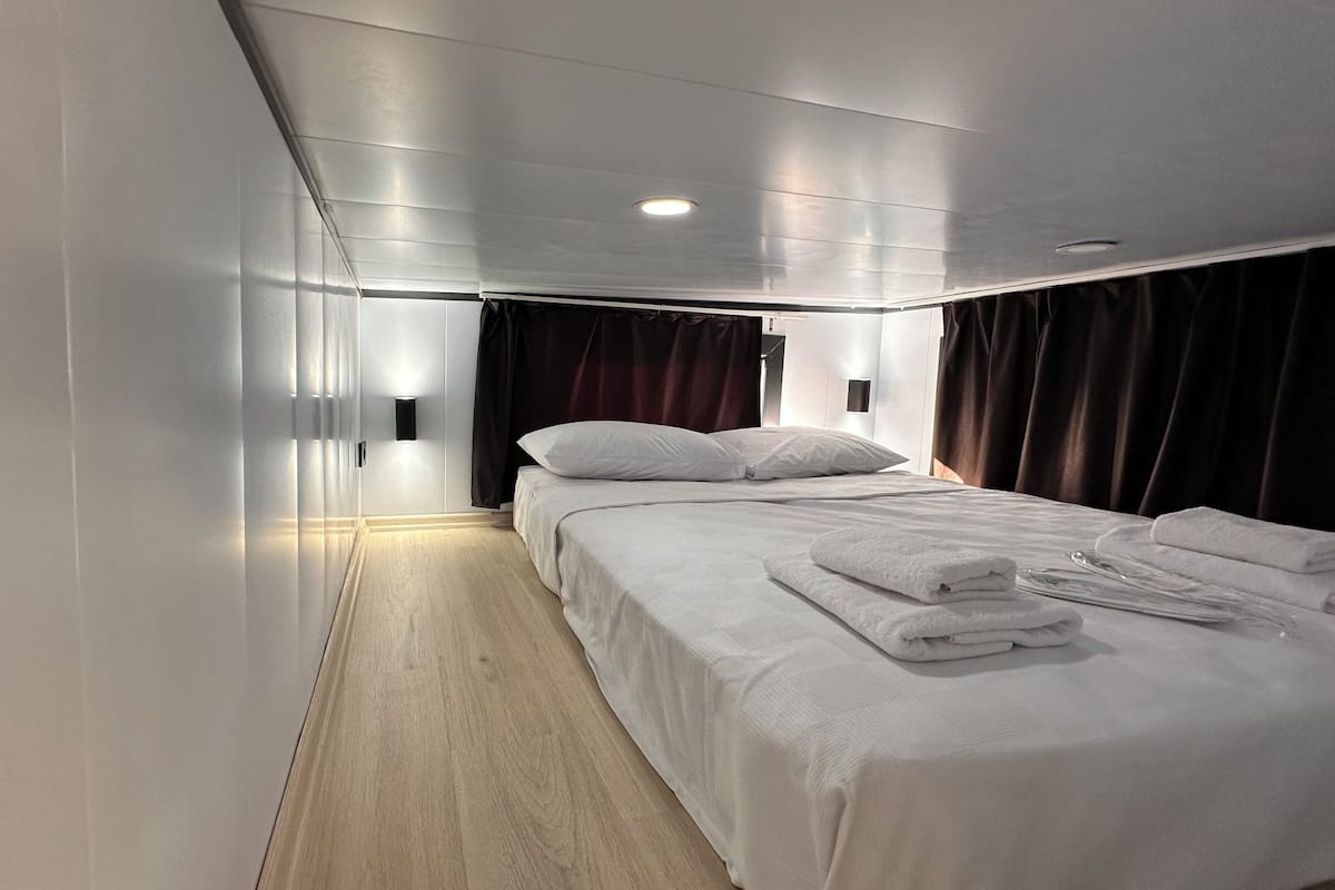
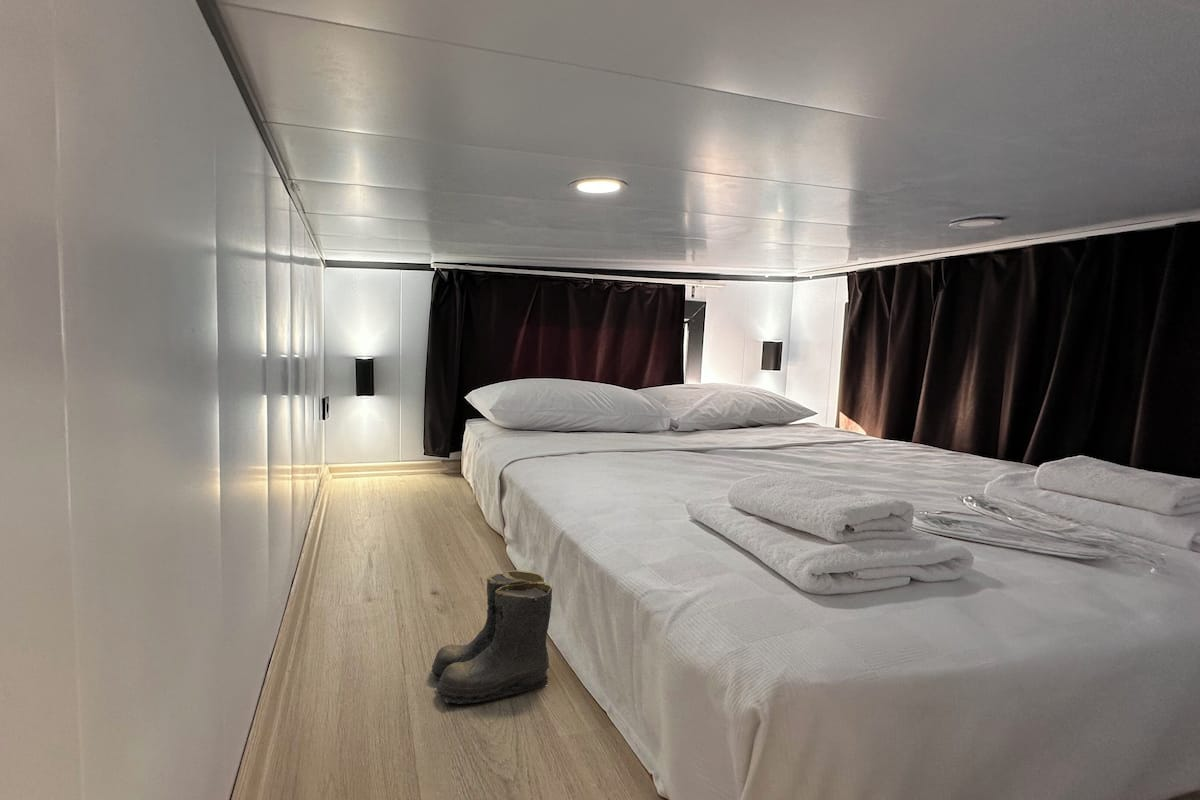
+ boots [430,569,553,705]
